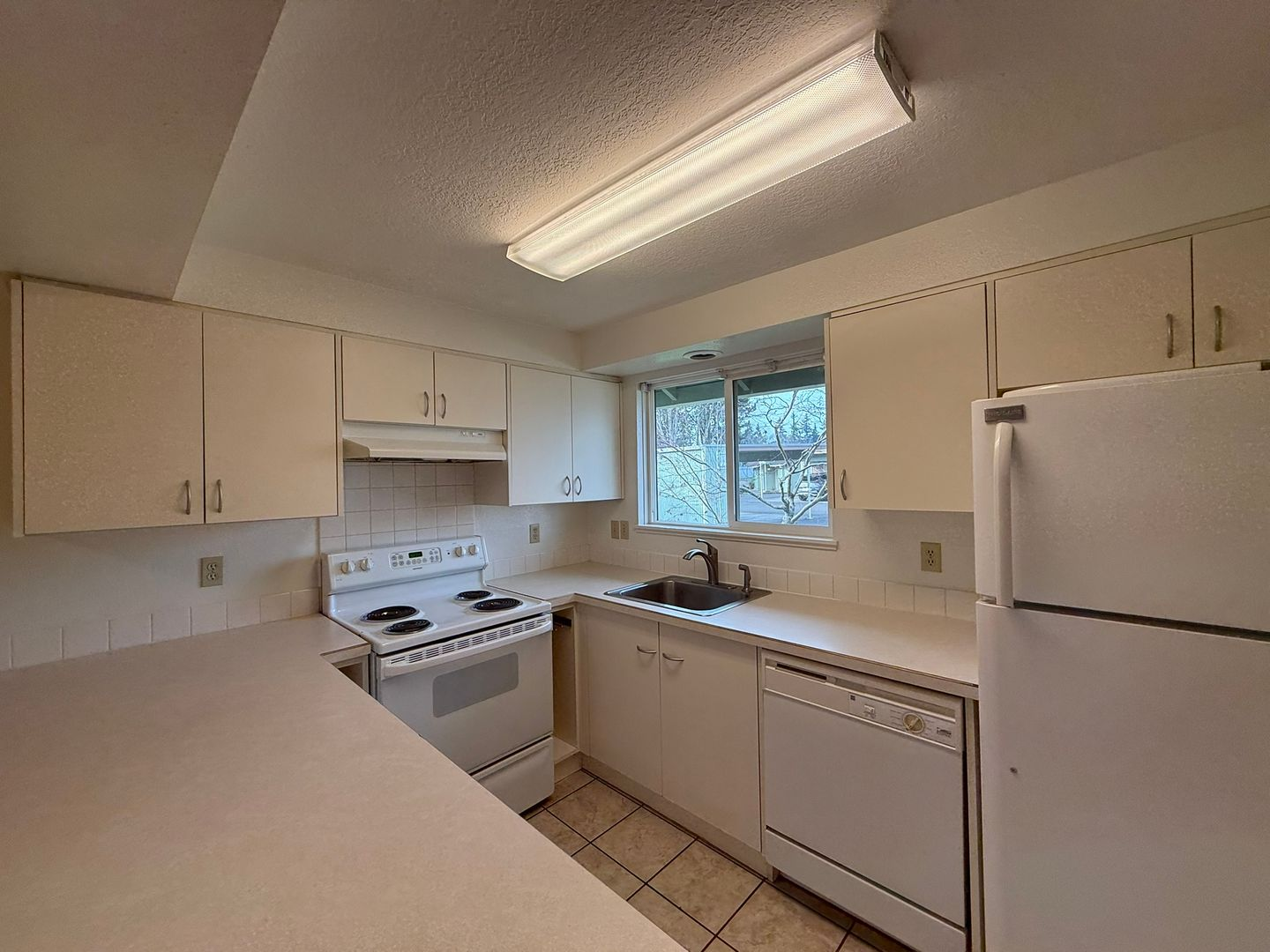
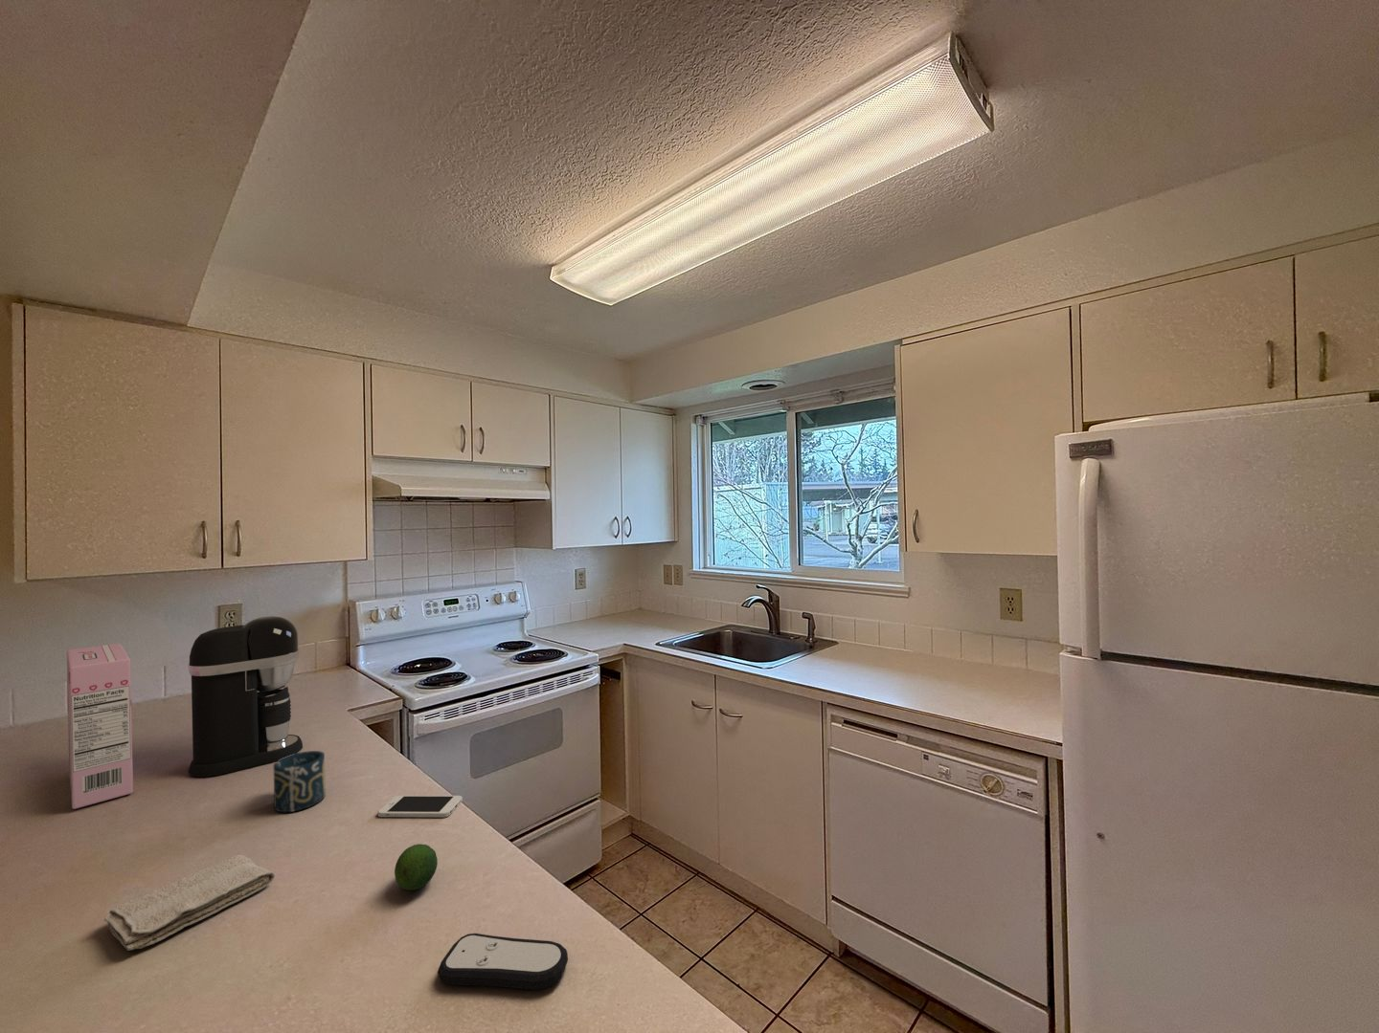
+ fruit [393,843,439,892]
+ cereal box [66,642,134,811]
+ washcloth [103,854,276,952]
+ coffee maker [188,615,304,778]
+ smartphone [377,795,464,818]
+ cup [273,750,327,813]
+ remote control [437,932,569,991]
